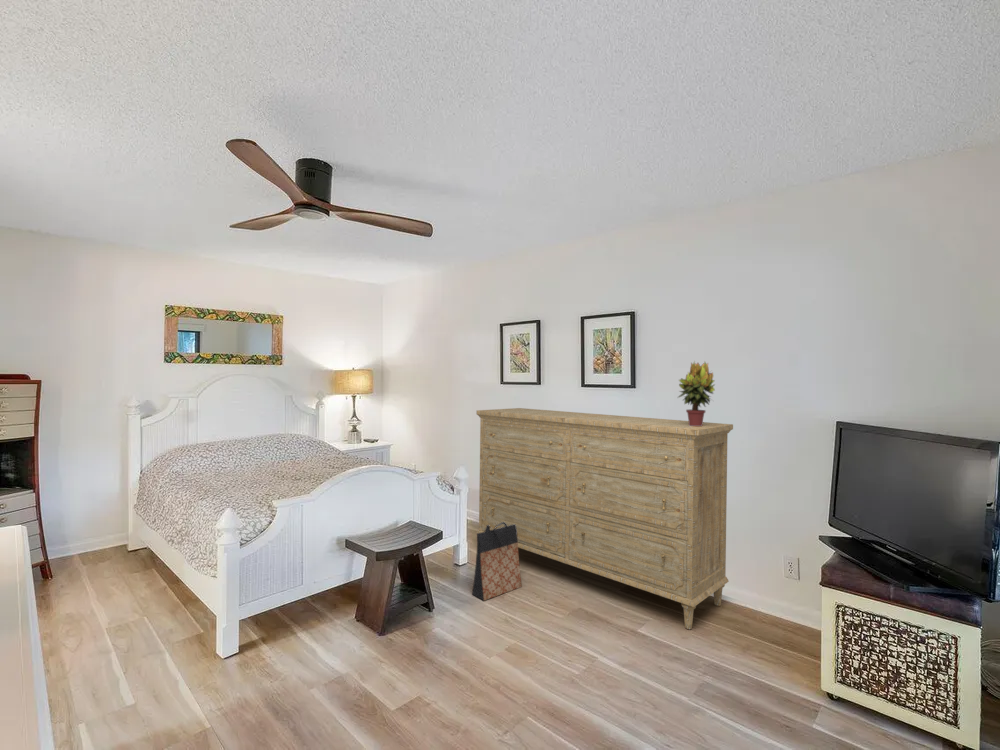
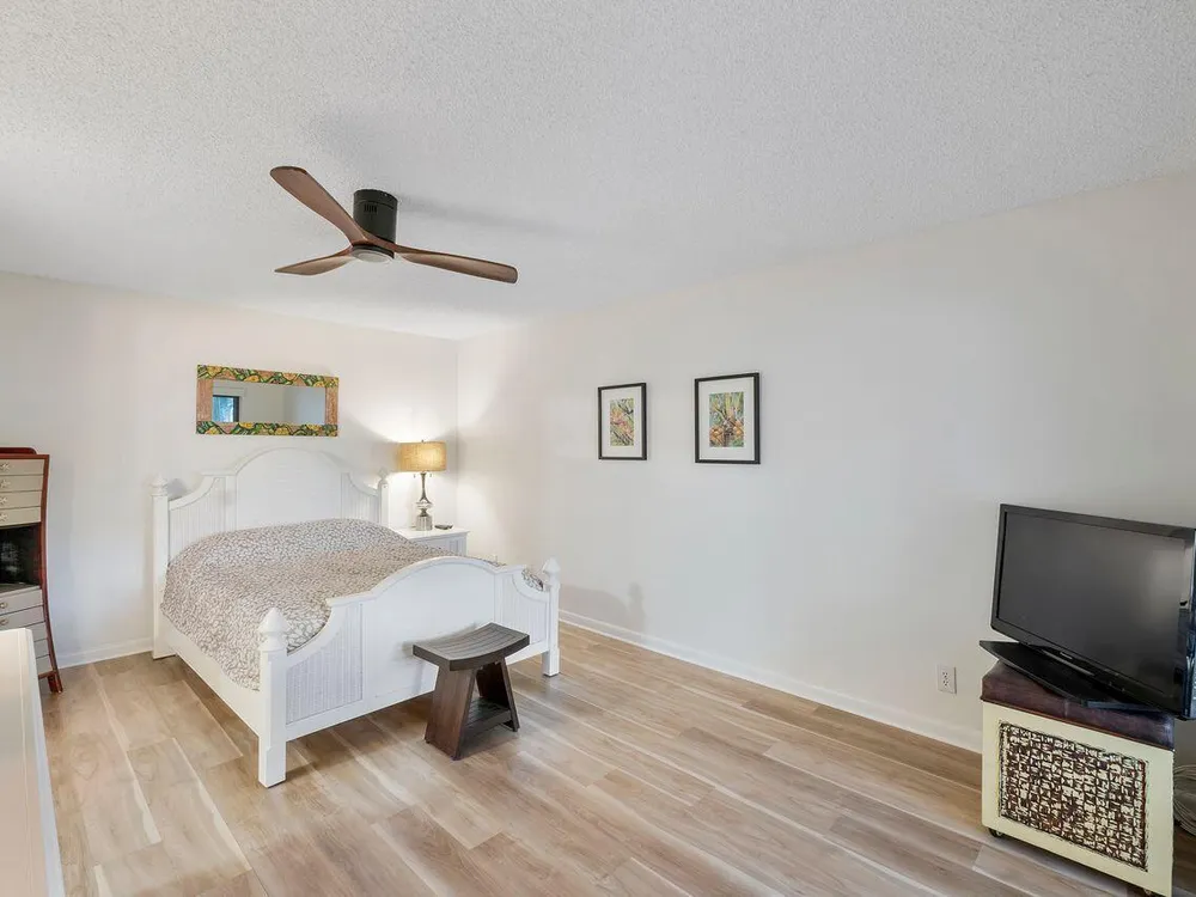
- bag [471,522,523,602]
- dresser [475,407,734,630]
- potted plant [677,360,716,426]
